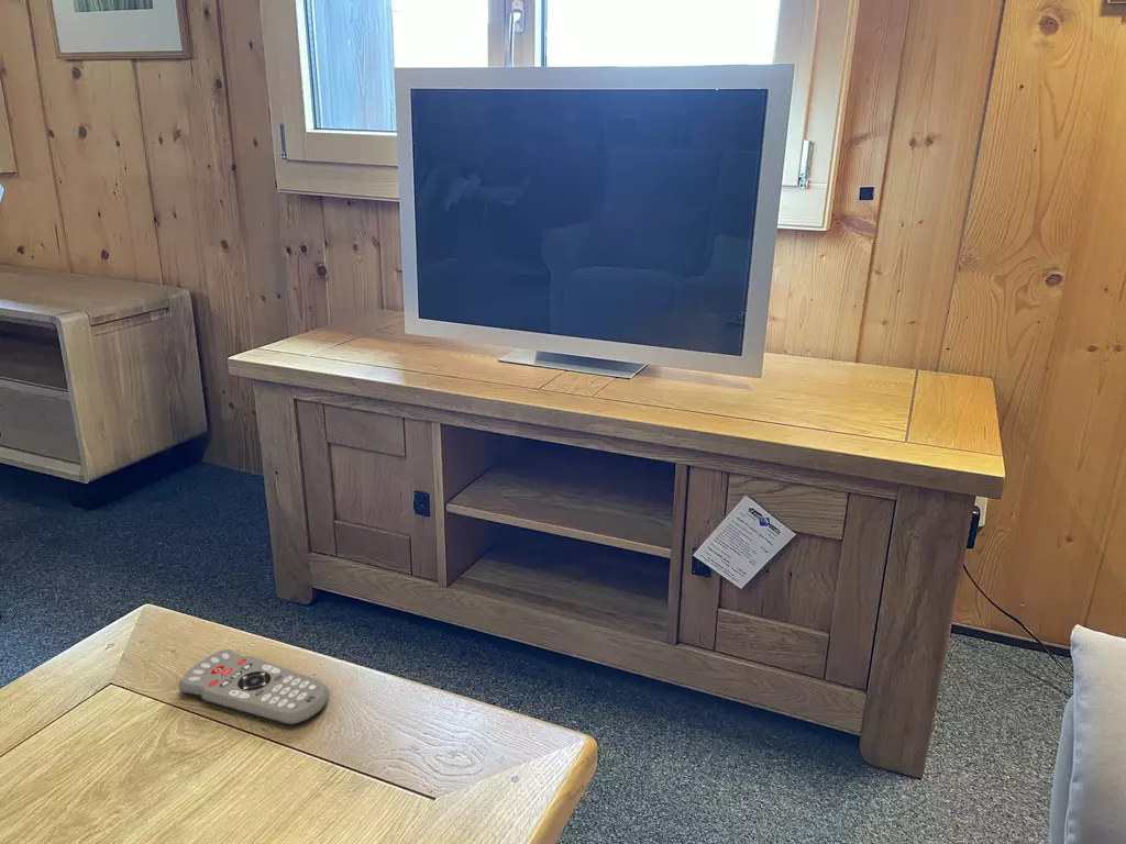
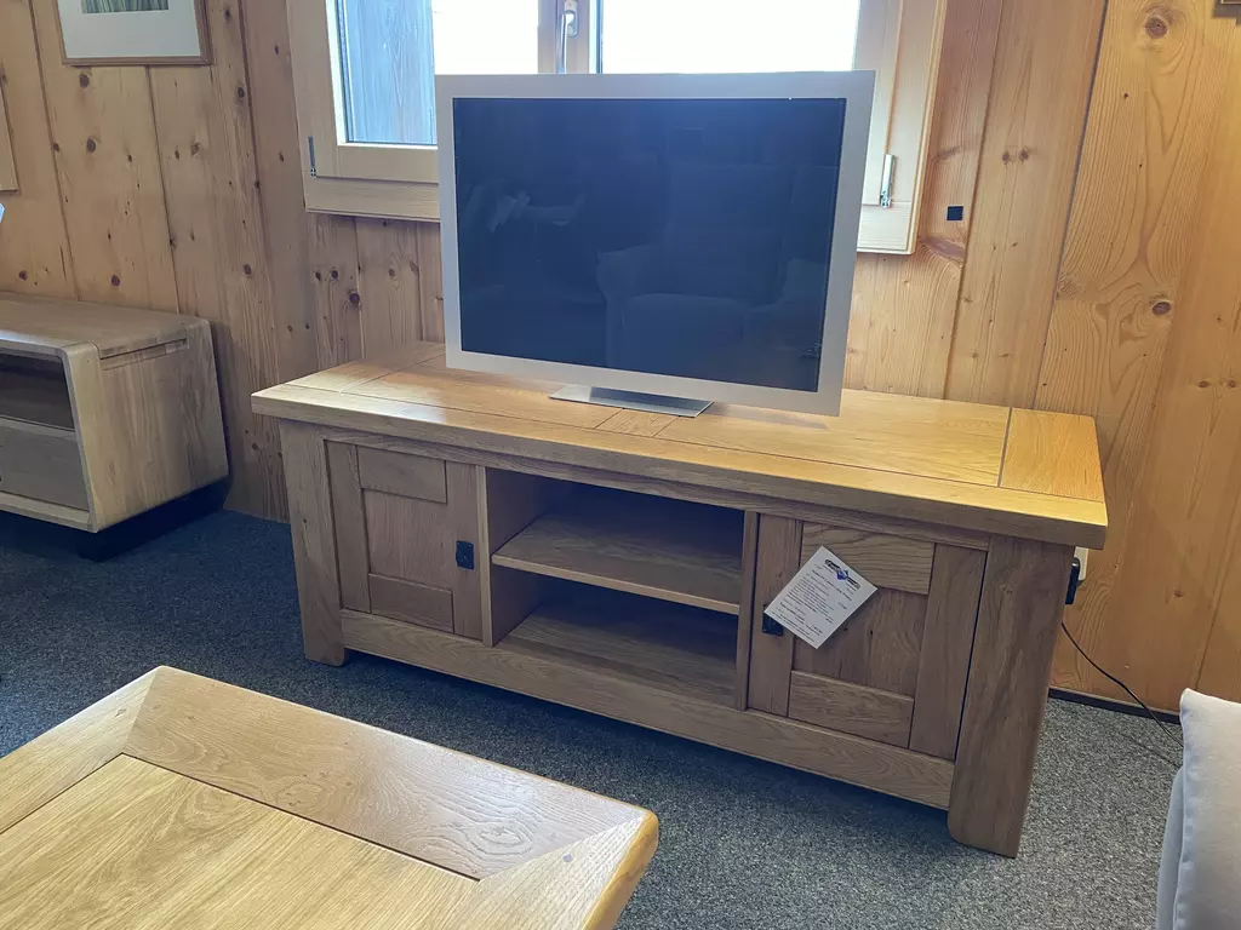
- remote control [177,648,330,726]
